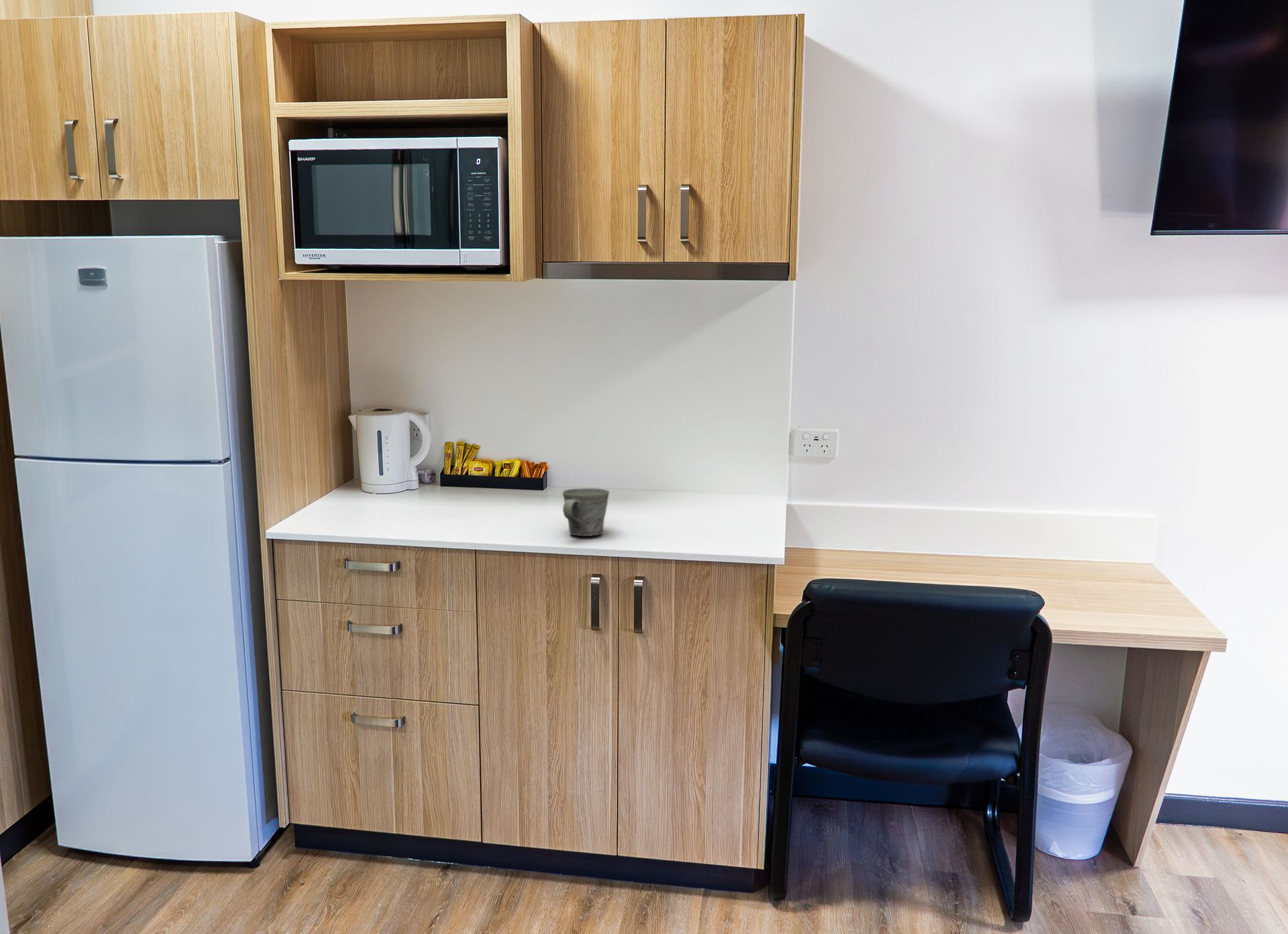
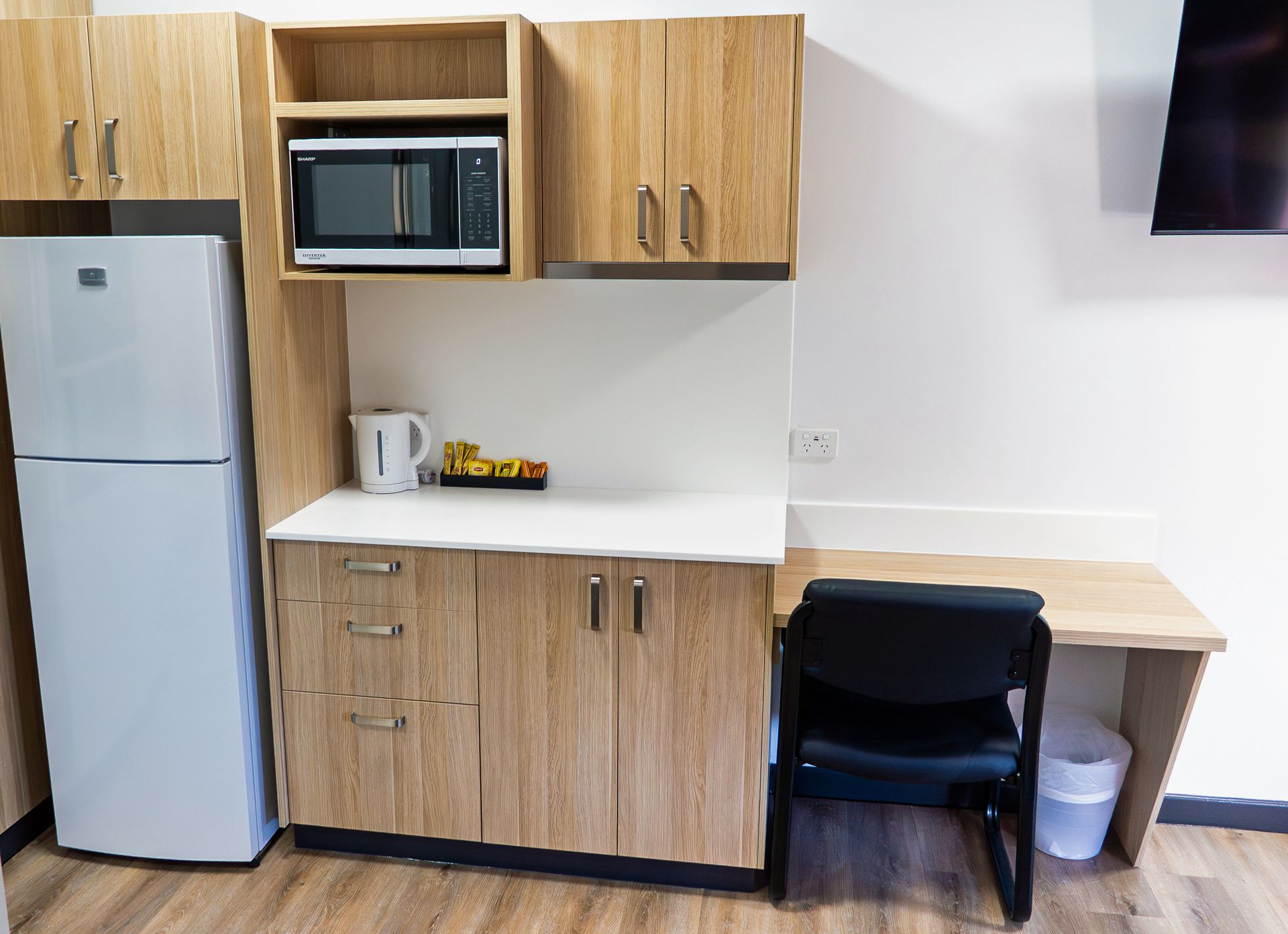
- mug [561,488,610,537]
